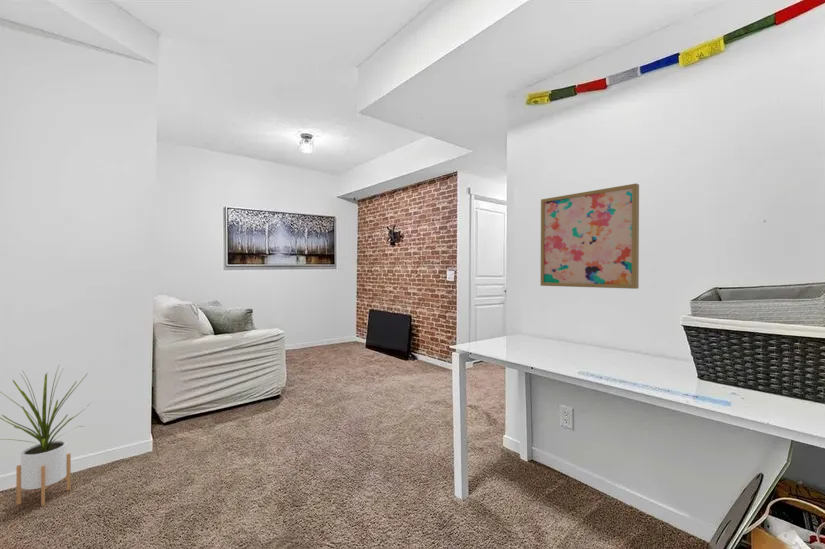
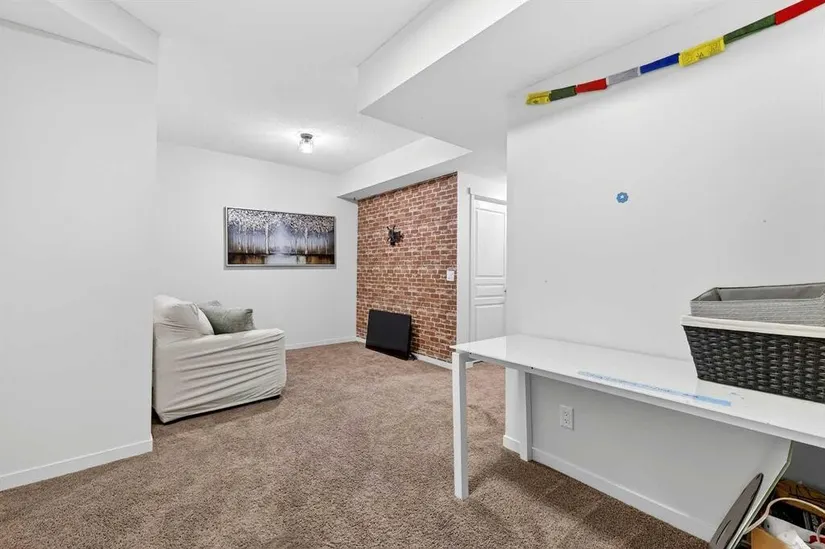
- house plant [0,363,92,507]
- wall art [540,183,640,290]
